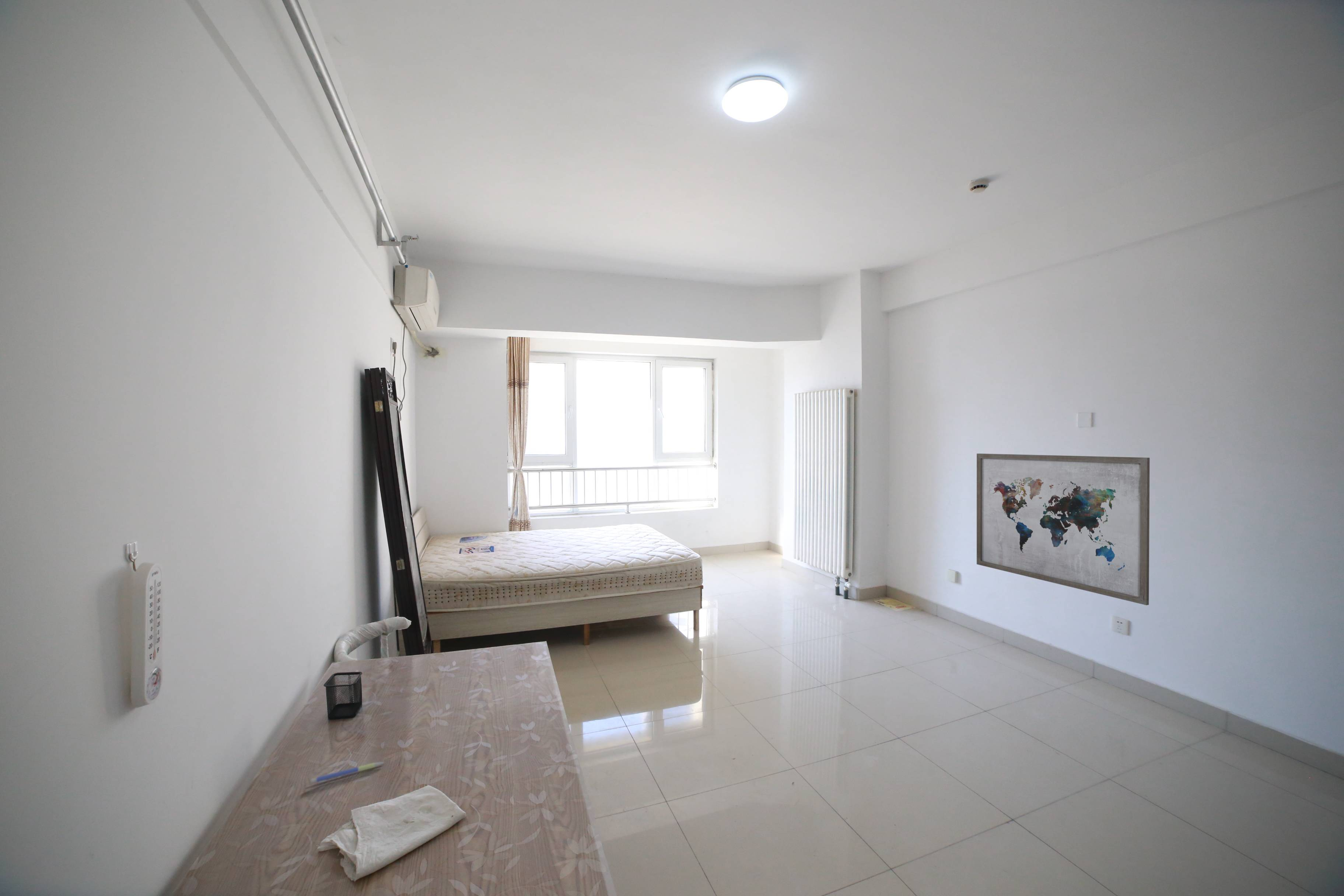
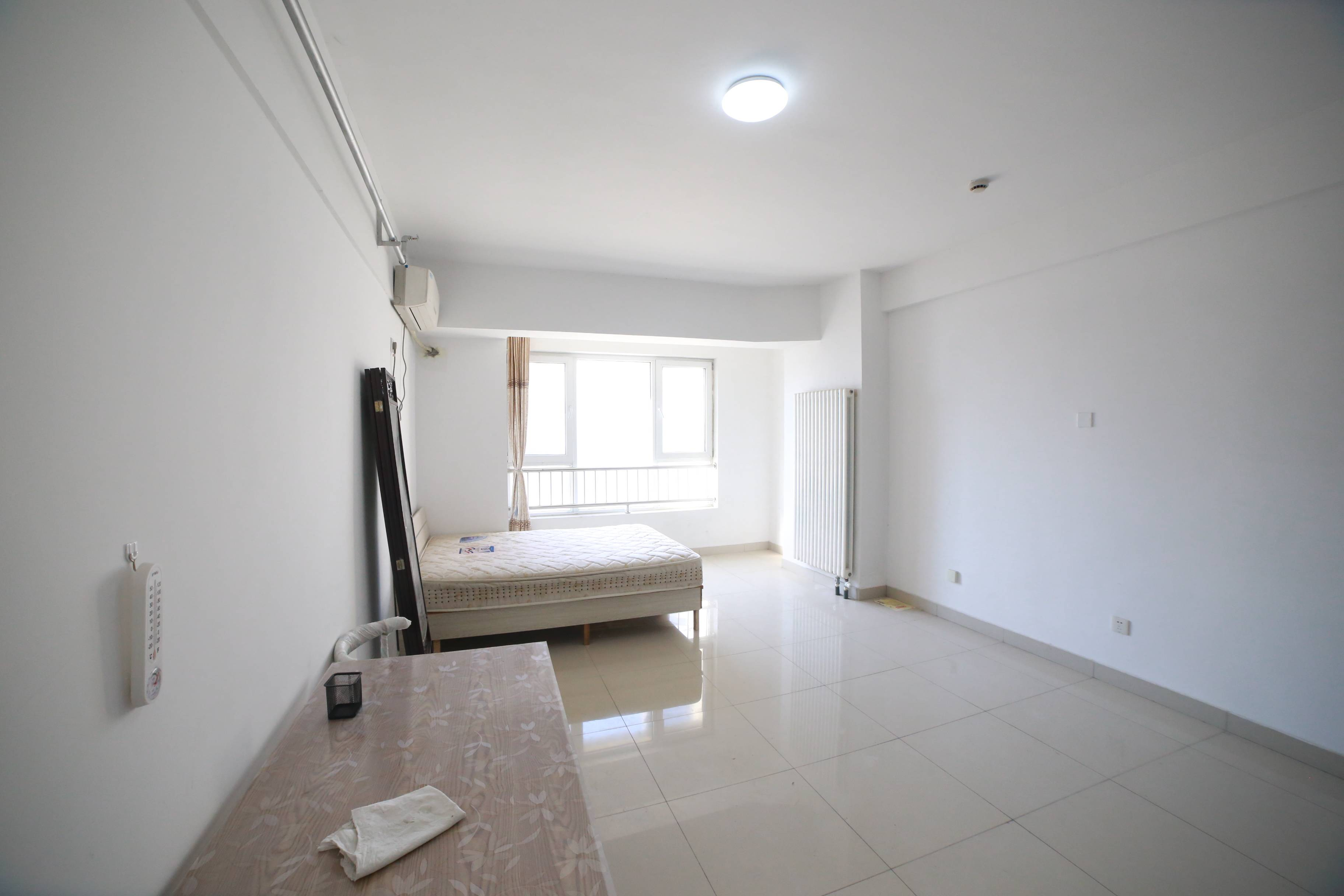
- pen [311,762,385,783]
- wall art [976,453,1150,606]
